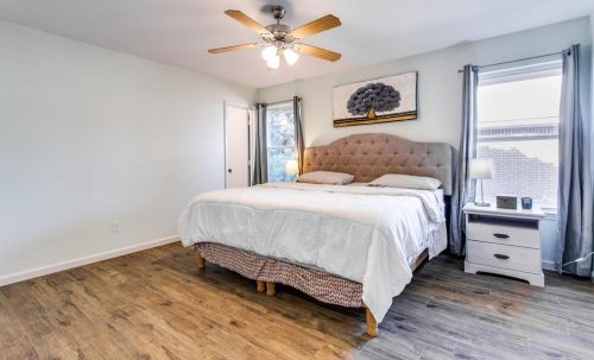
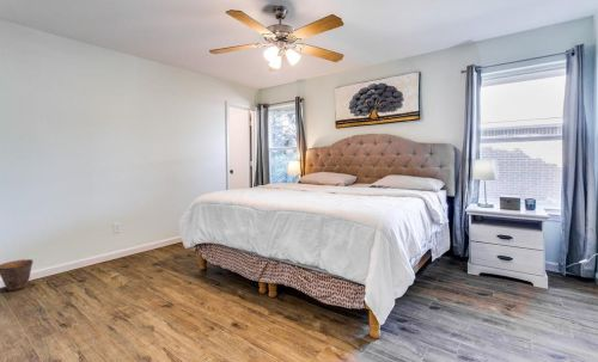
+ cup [0,258,35,292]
